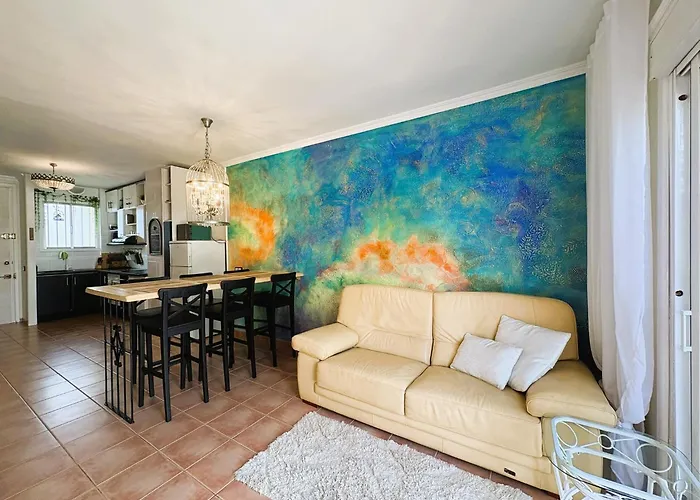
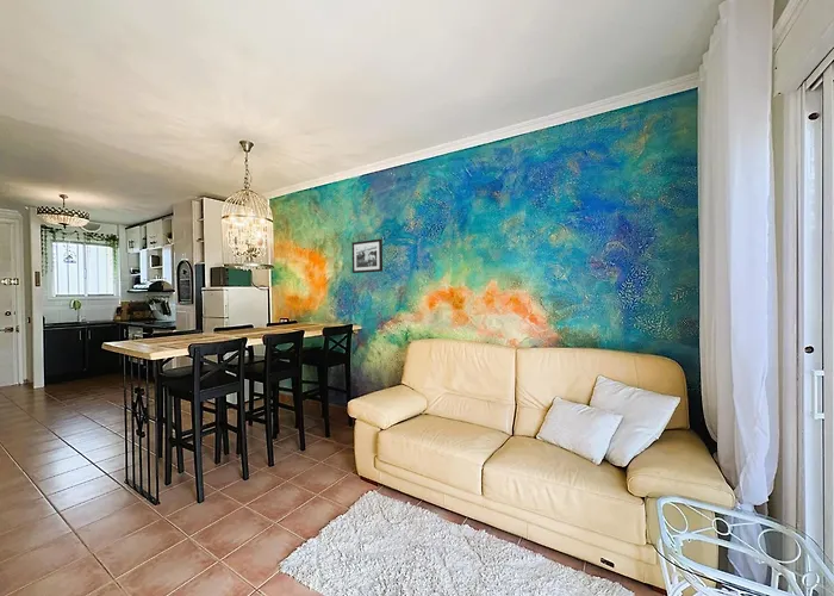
+ picture frame [351,238,384,274]
